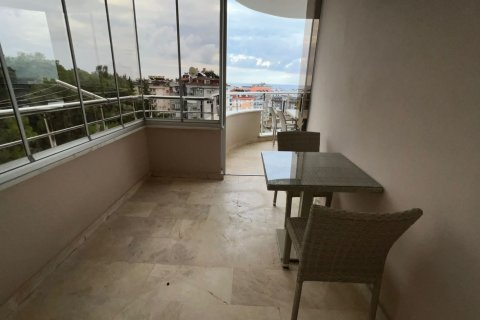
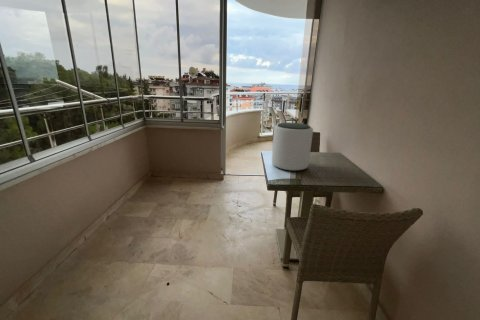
+ plant pot [271,122,314,172]
